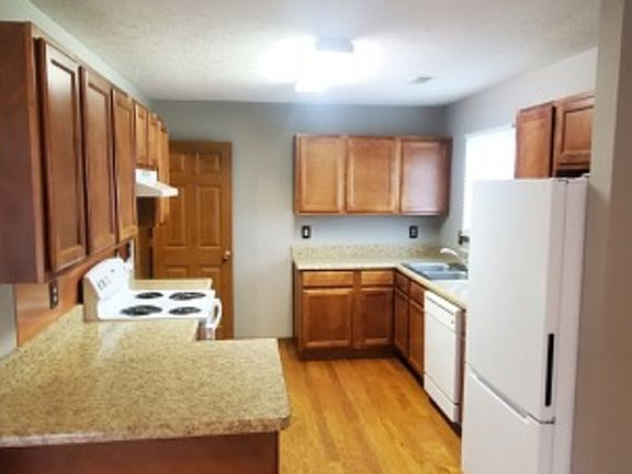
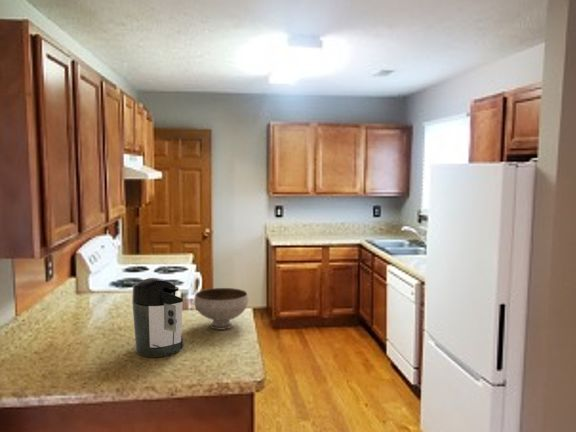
+ bowl [193,287,249,331]
+ coffee maker [131,277,184,359]
